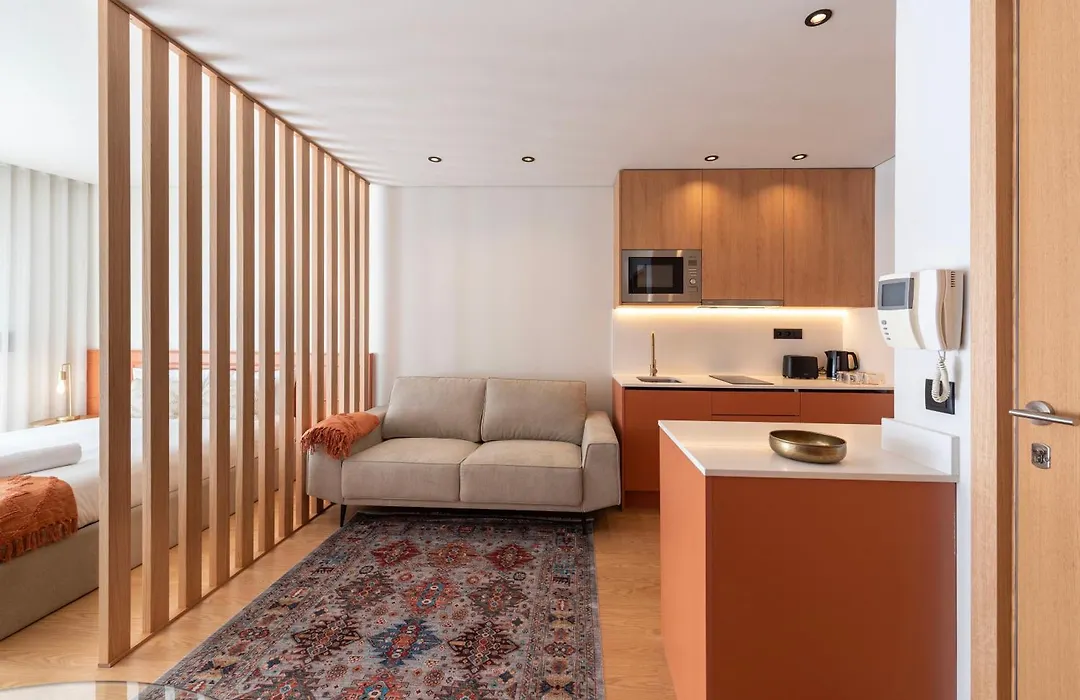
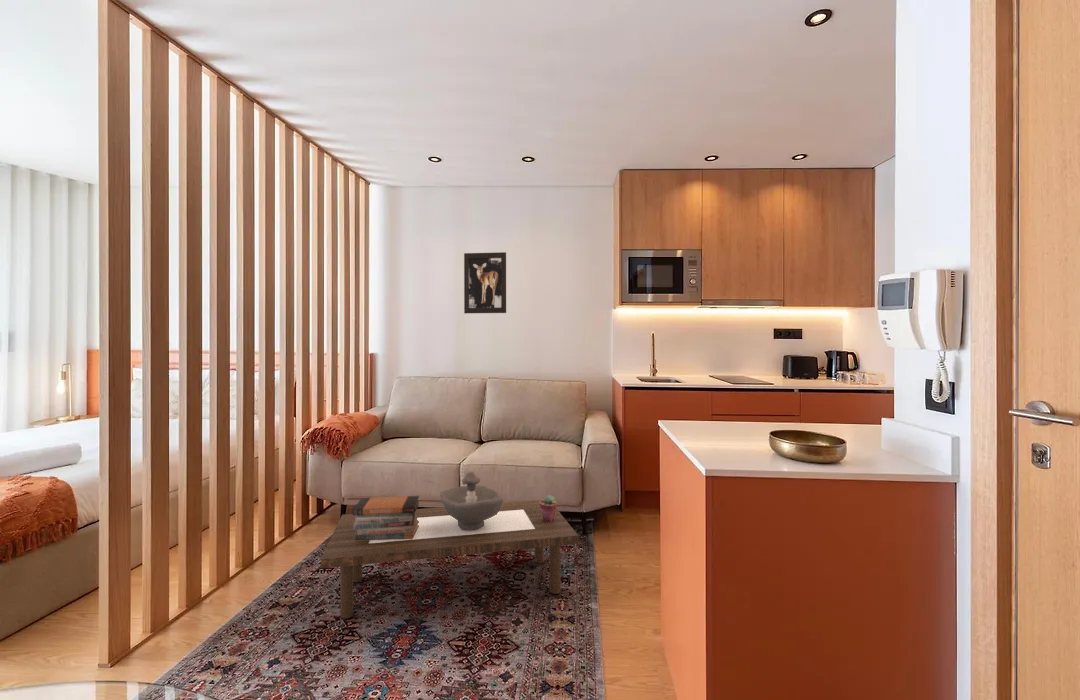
+ coffee table [320,499,579,620]
+ potted succulent [540,494,559,521]
+ decorative bowl [439,471,504,530]
+ book stack [352,495,420,540]
+ wall art [463,251,507,314]
